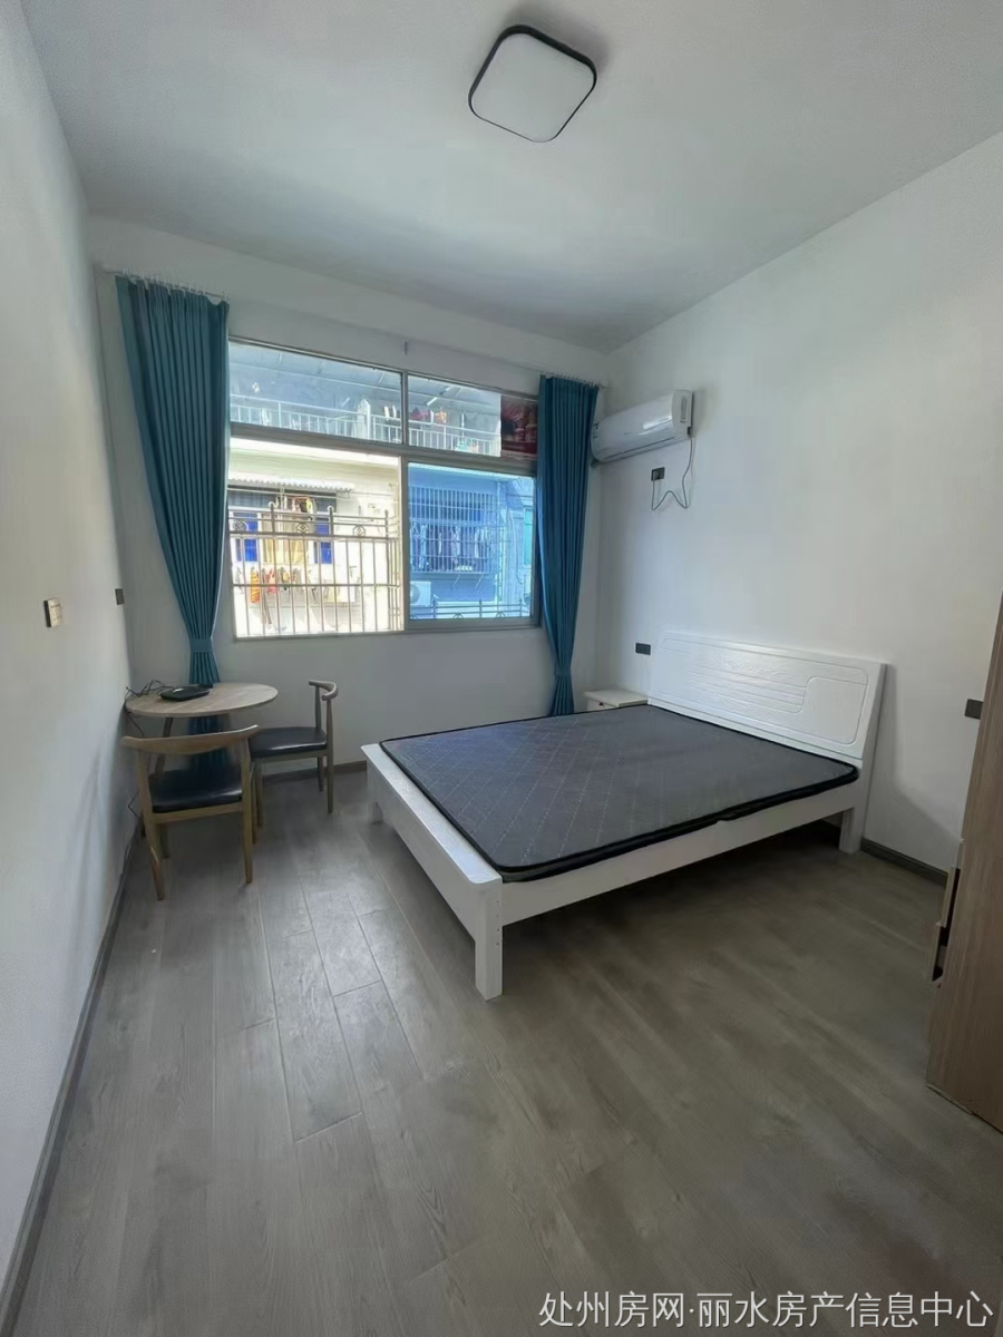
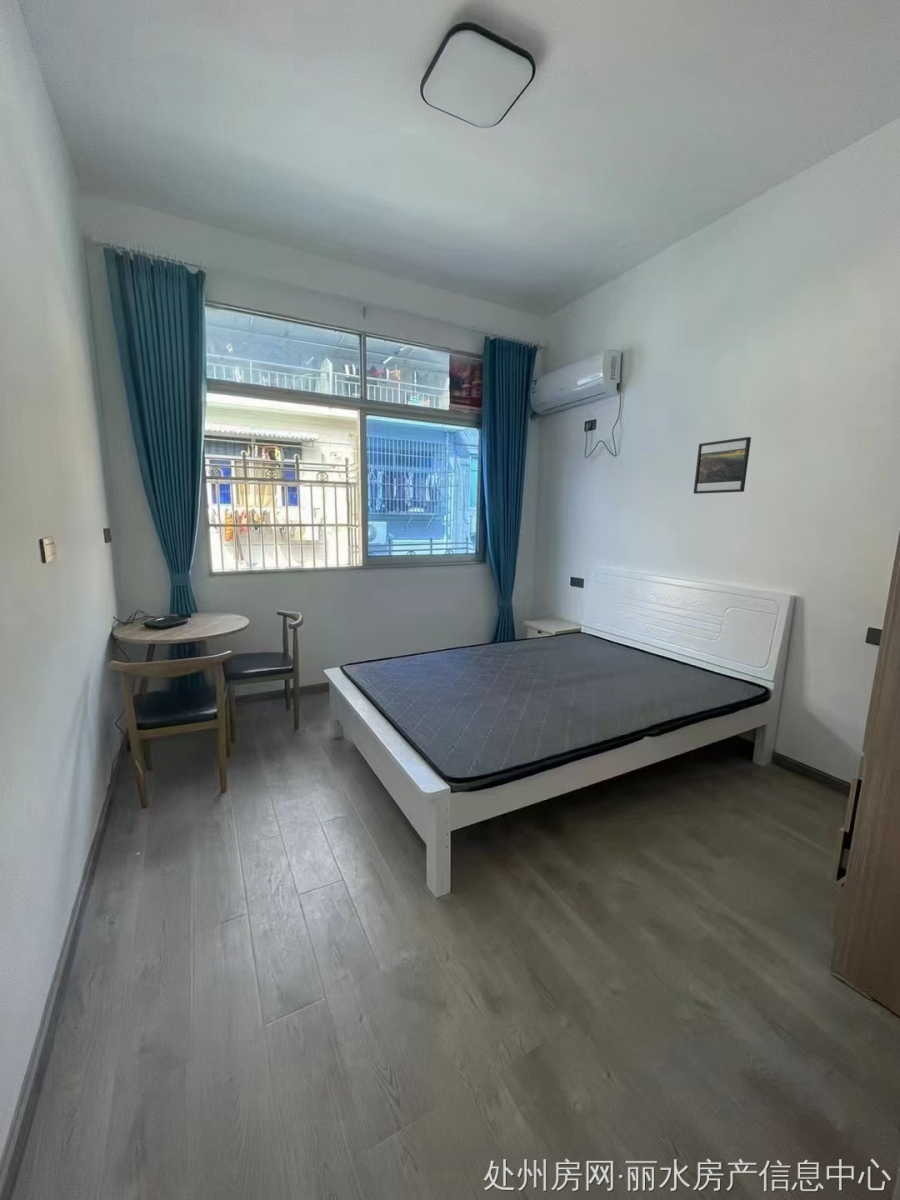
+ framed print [693,436,752,495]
